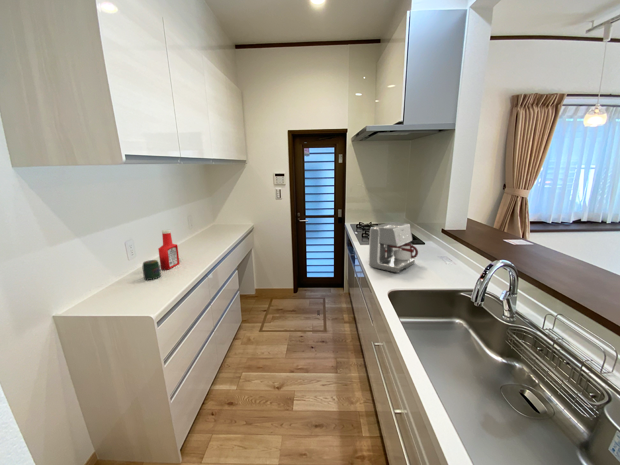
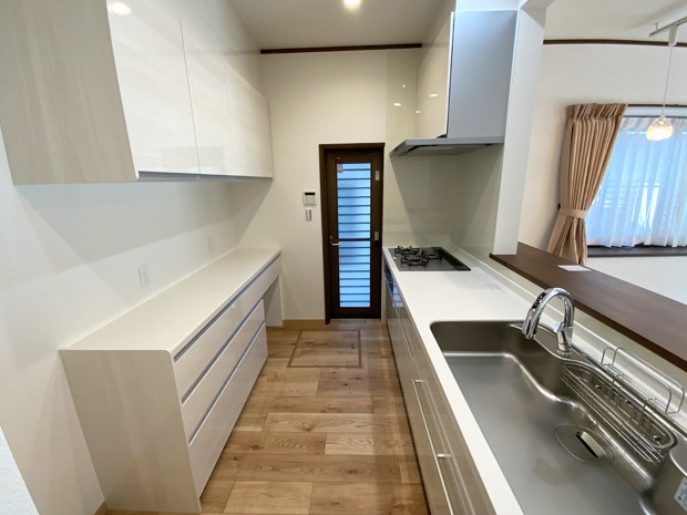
- coffee maker [368,221,419,274]
- jar [142,259,162,281]
- soap bottle [157,229,180,271]
